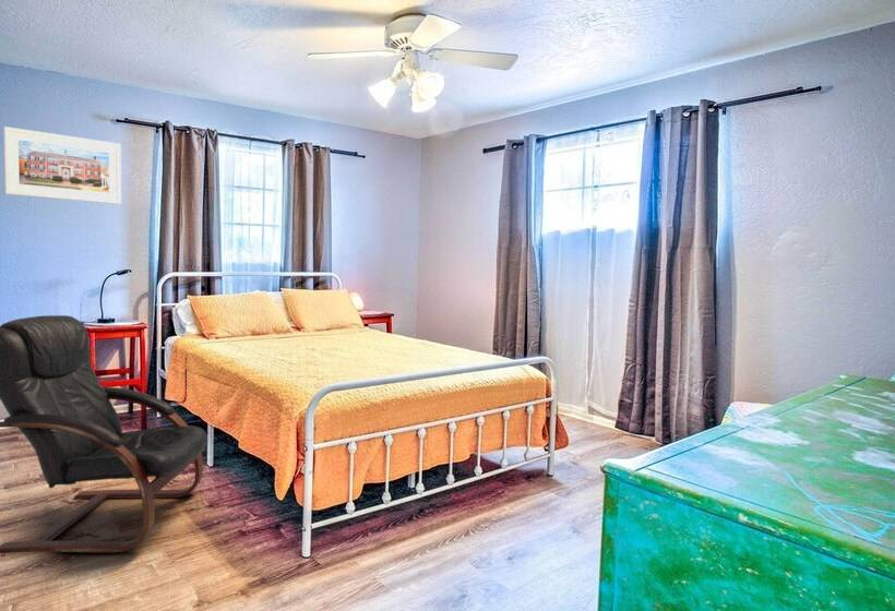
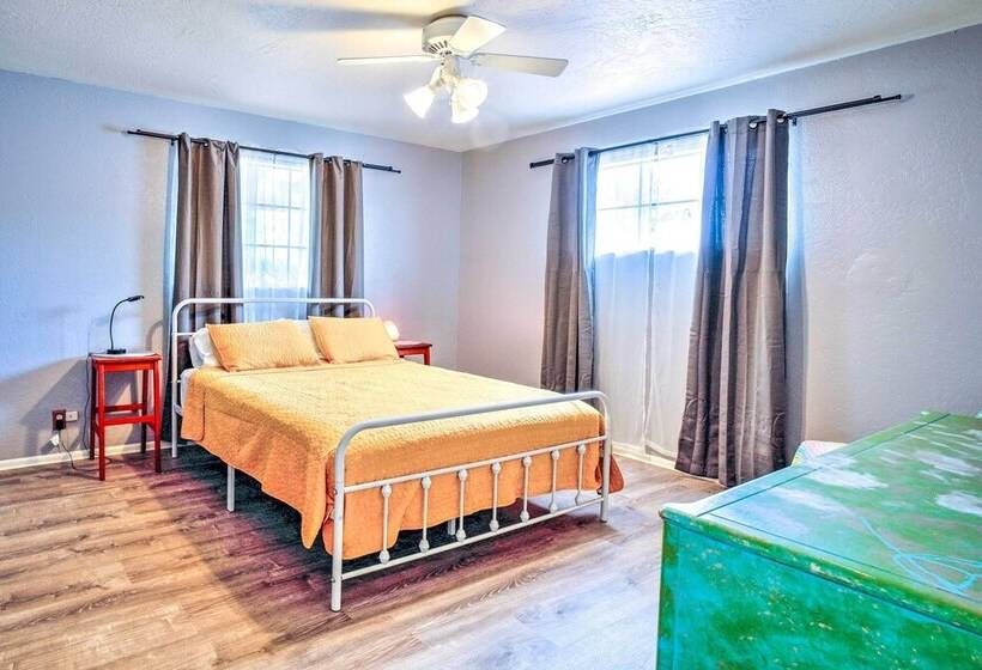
- armchair [0,314,208,554]
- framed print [3,125,122,205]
